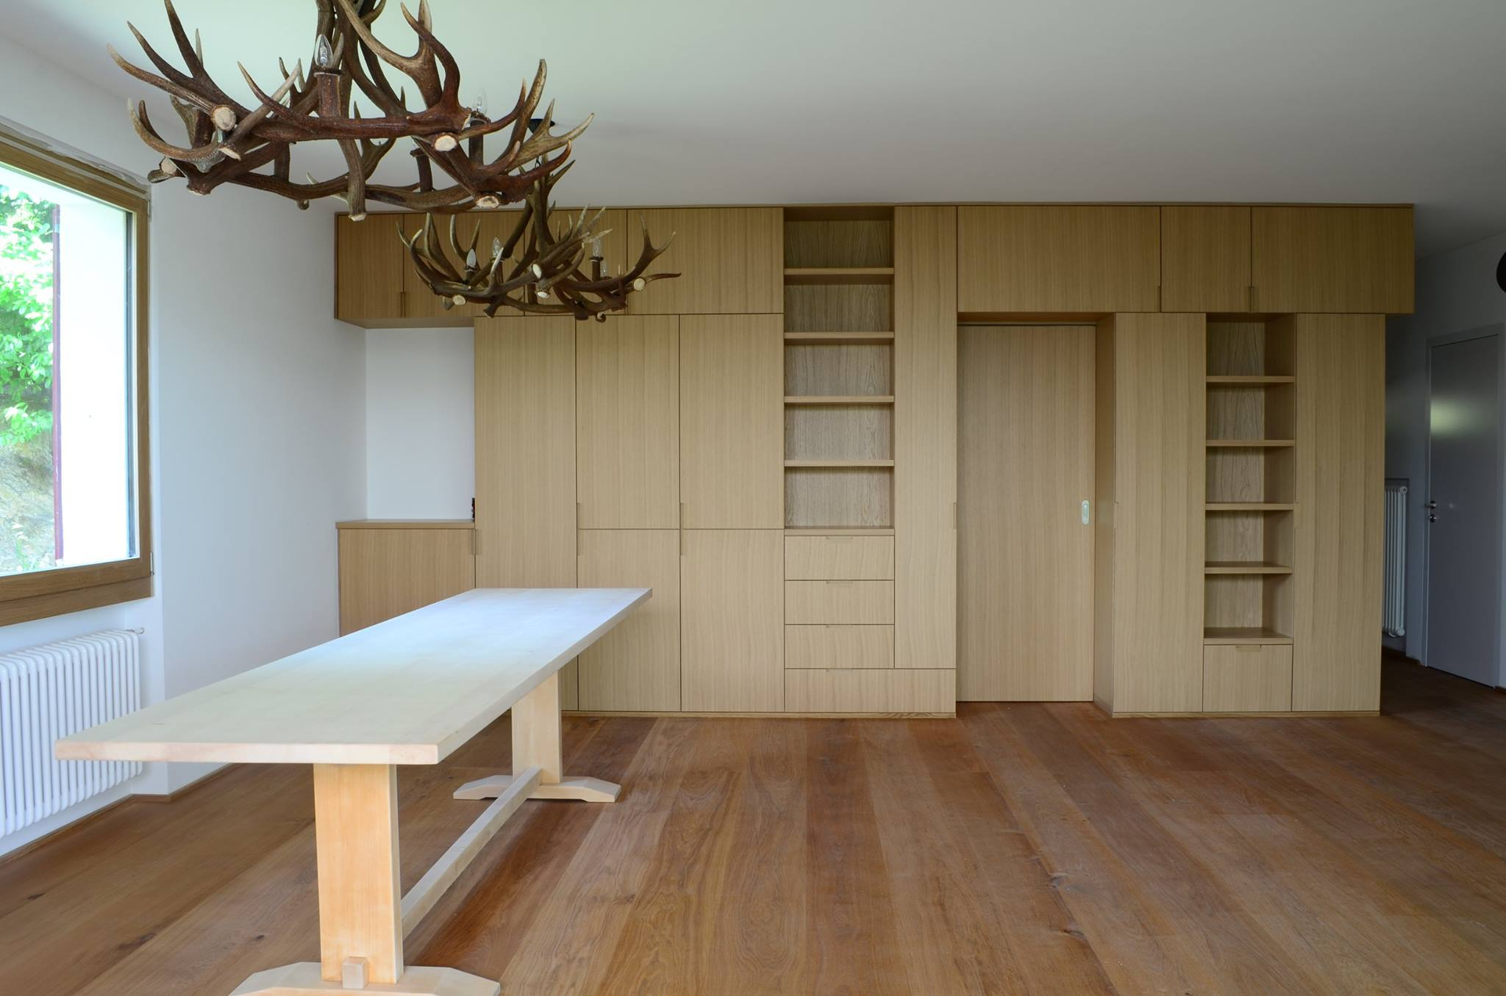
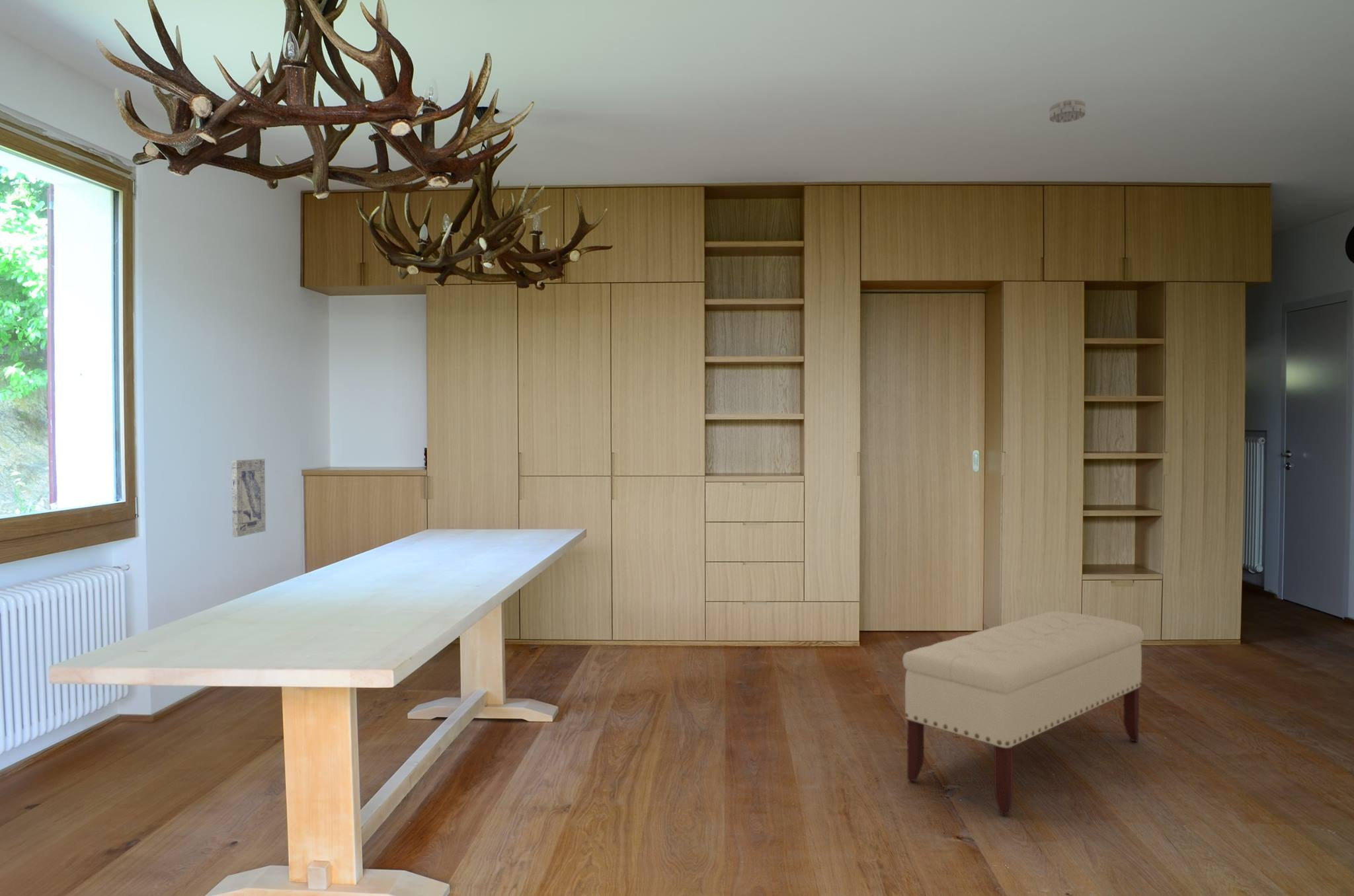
+ bench [902,611,1144,815]
+ smoke detector [1049,98,1086,124]
+ wall art [231,459,266,538]
